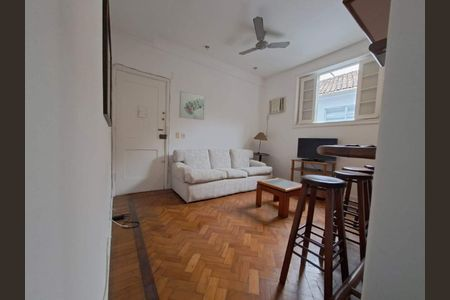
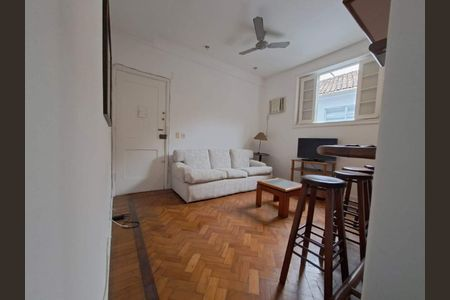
- wall art [178,90,206,121]
